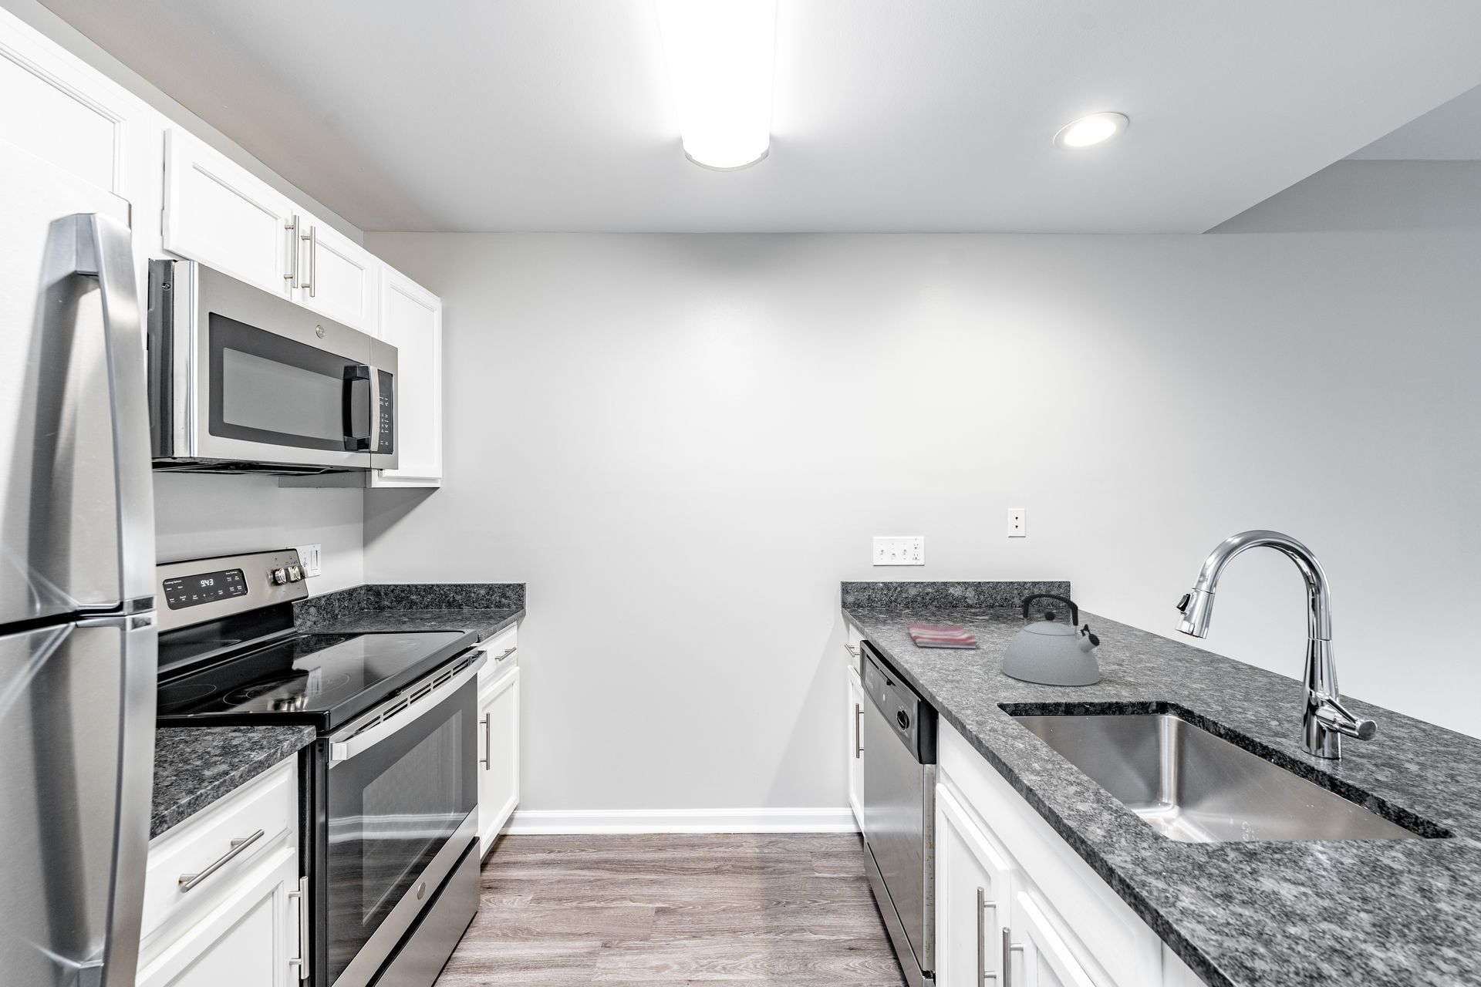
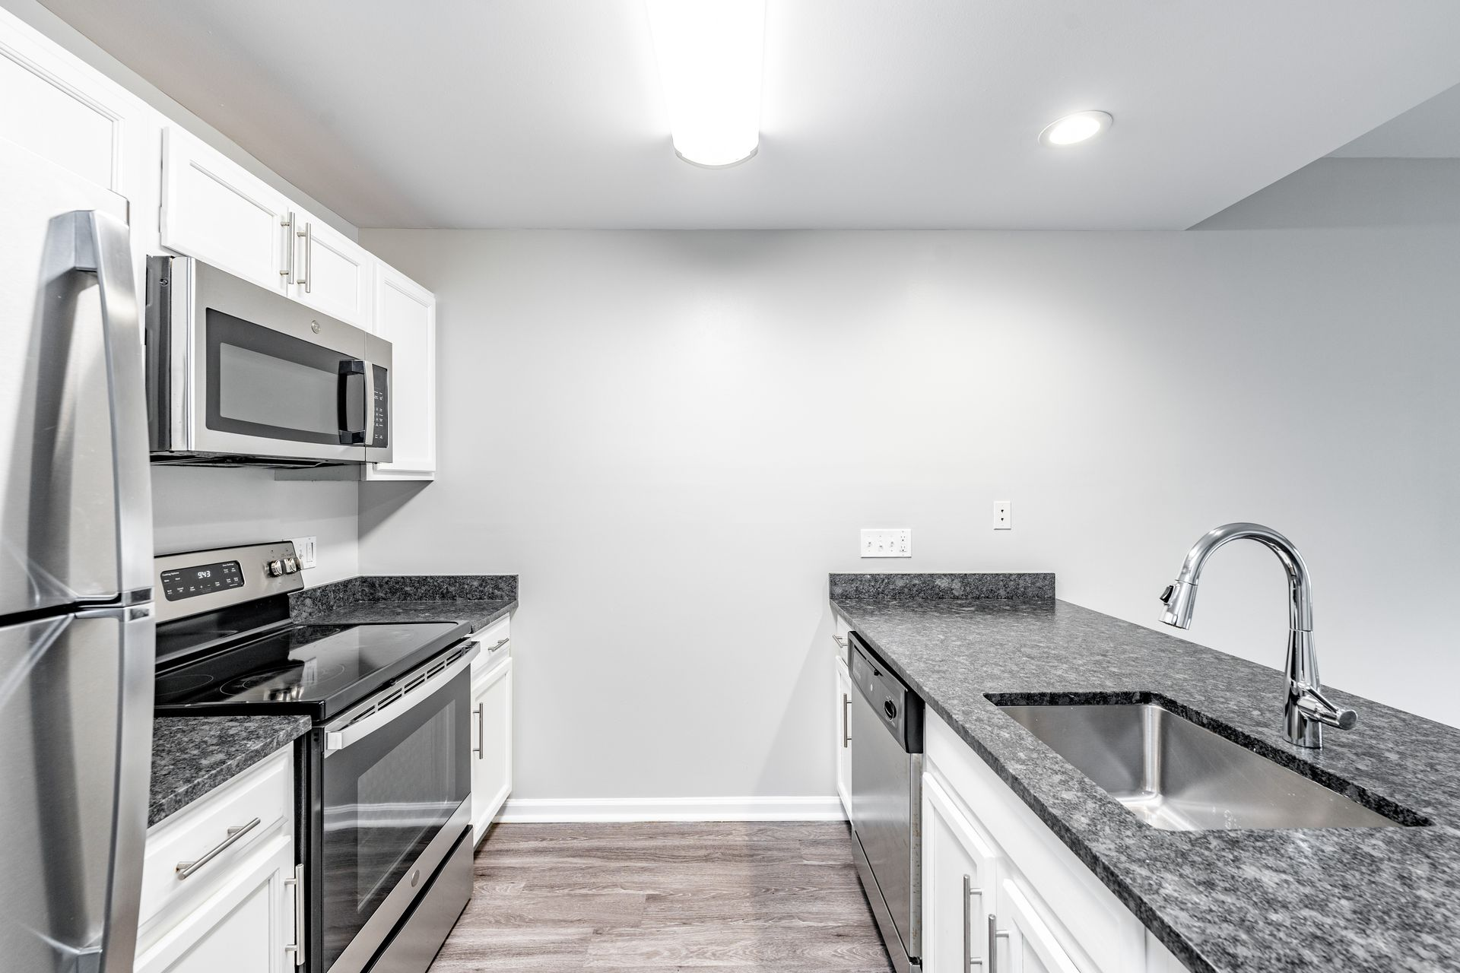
- dish towel [907,623,979,649]
- kettle [1002,593,1101,686]
